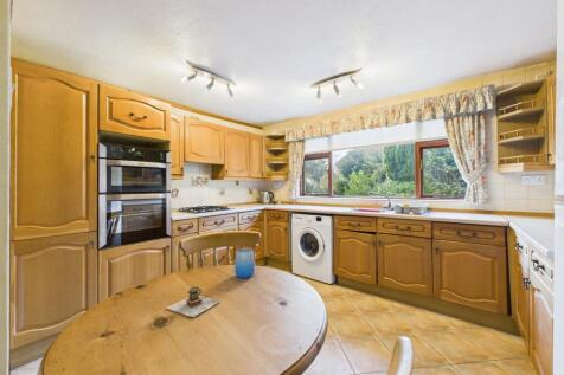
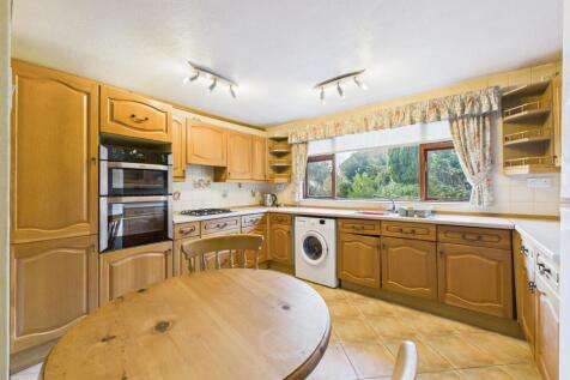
- cup [233,247,256,279]
- teapot [166,285,220,318]
